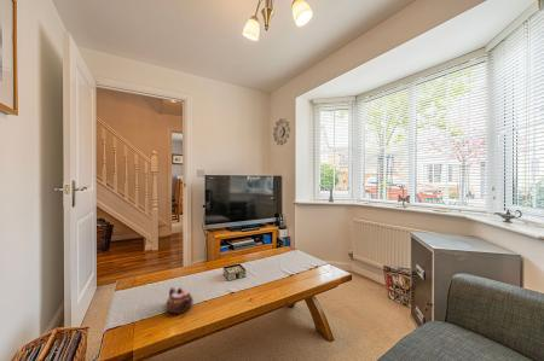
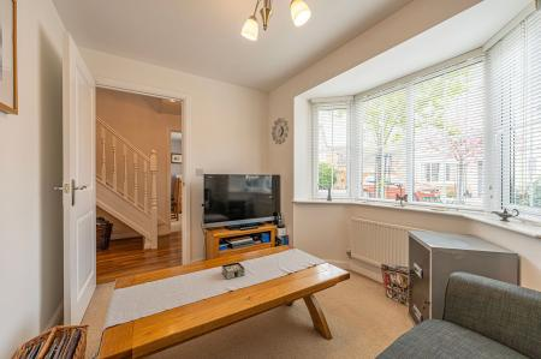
- teapot [166,286,193,315]
